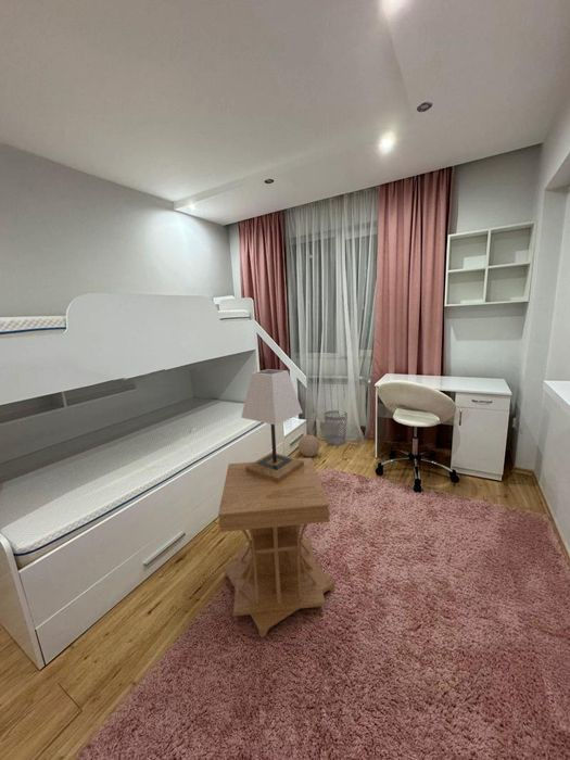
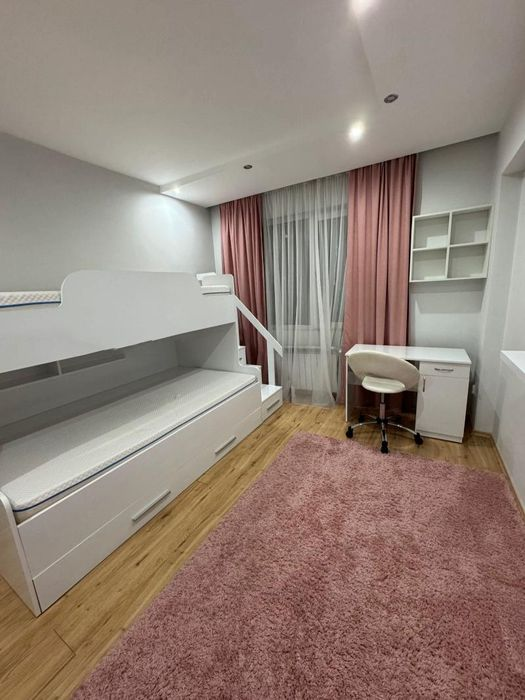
- lamp [240,368,304,483]
- wastebasket [322,409,349,446]
- ball [297,434,321,457]
- side table [217,457,335,638]
